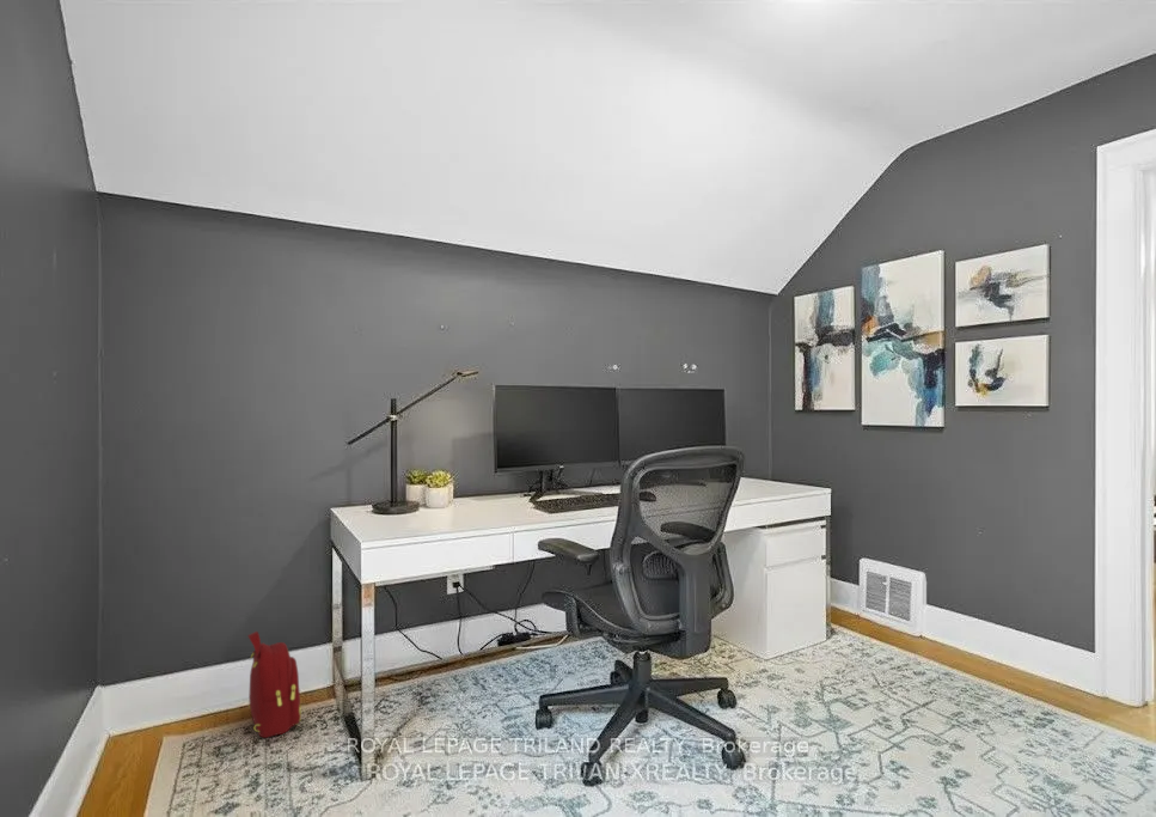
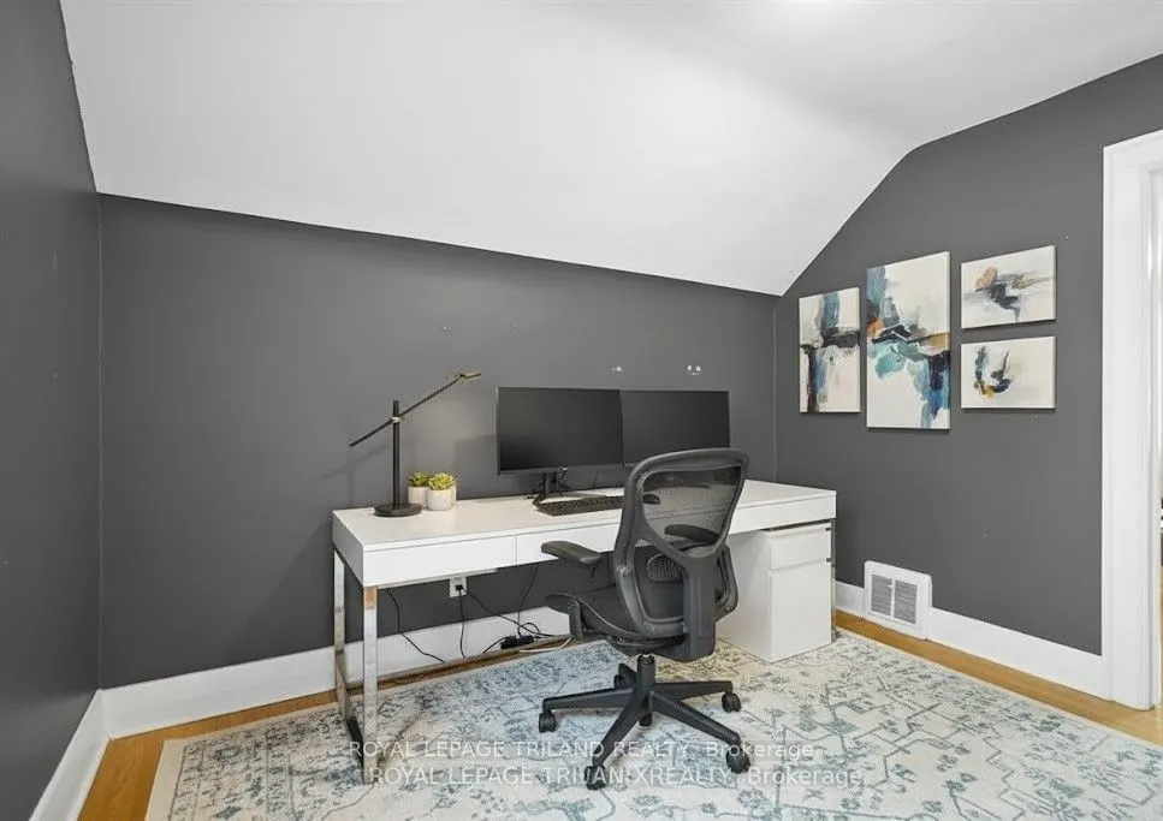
- backpack [247,630,302,739]
